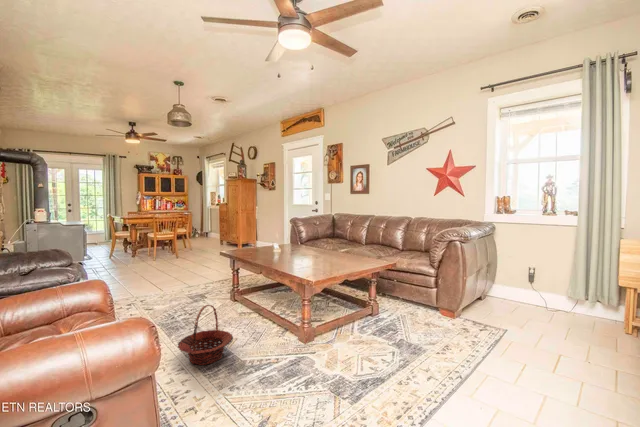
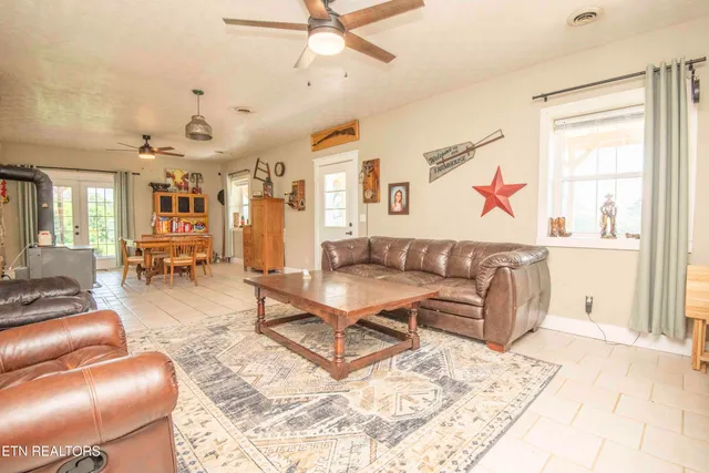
- basket [177,304,234,366]
